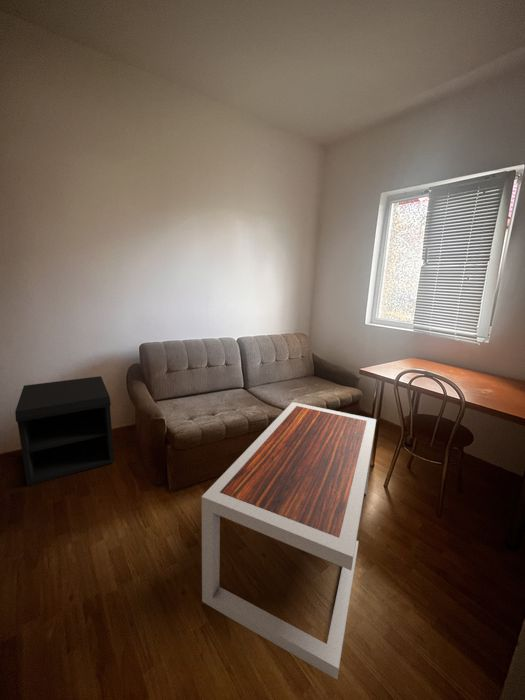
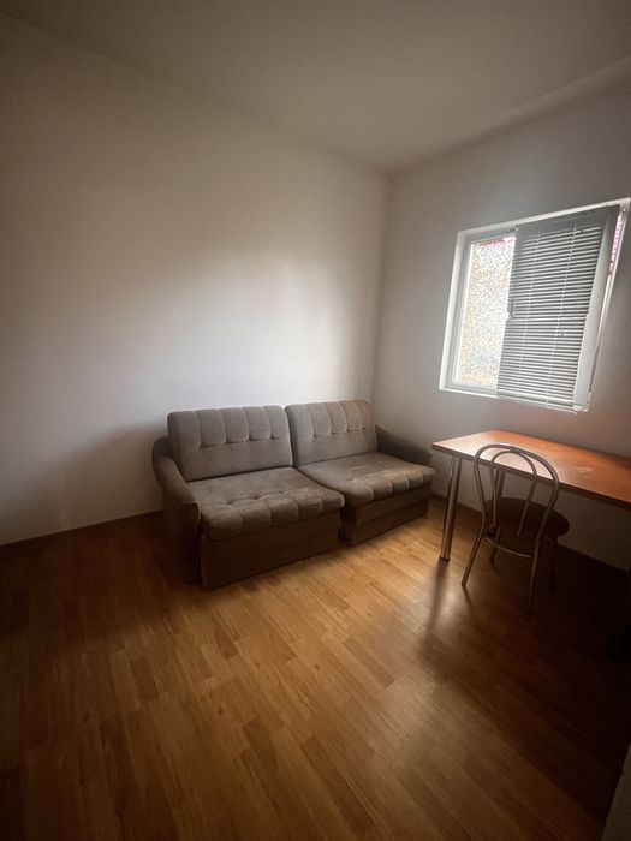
- coffee table [201,401,377,680]
- nightstand [14,375,115,487]
